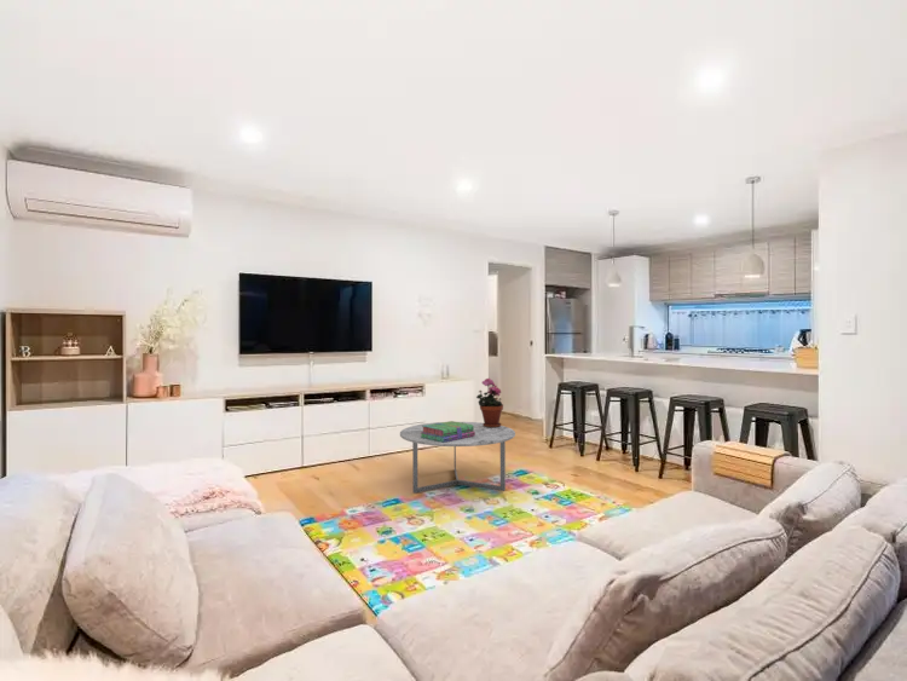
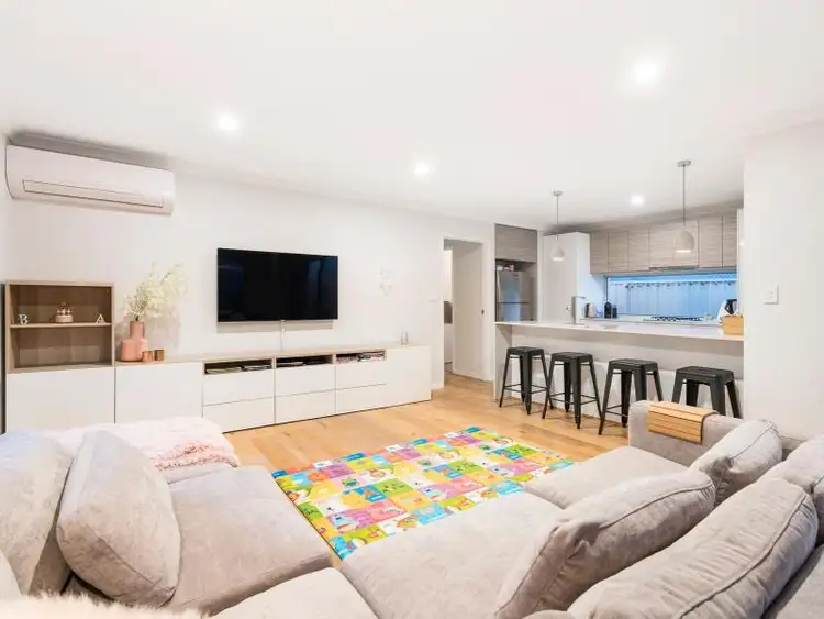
- stack of books [421,420,475,443]
- coffee table [399,421,516,494]
- potted plant [475,377,504,428]
